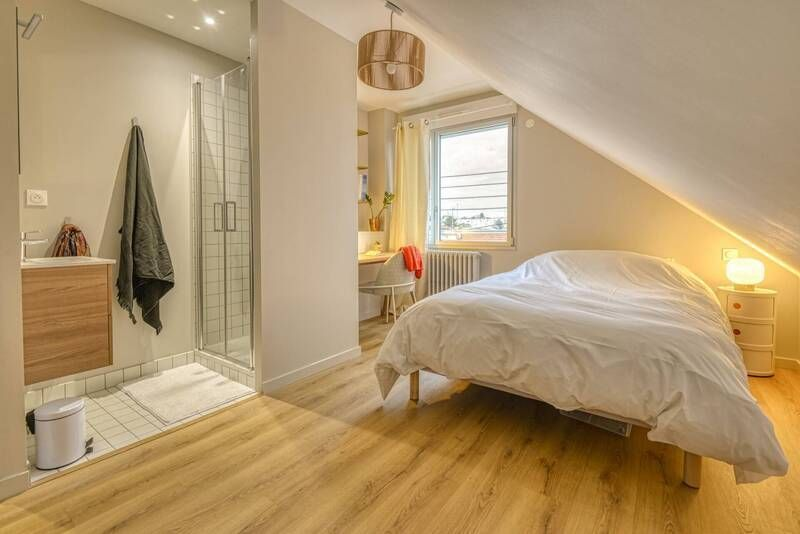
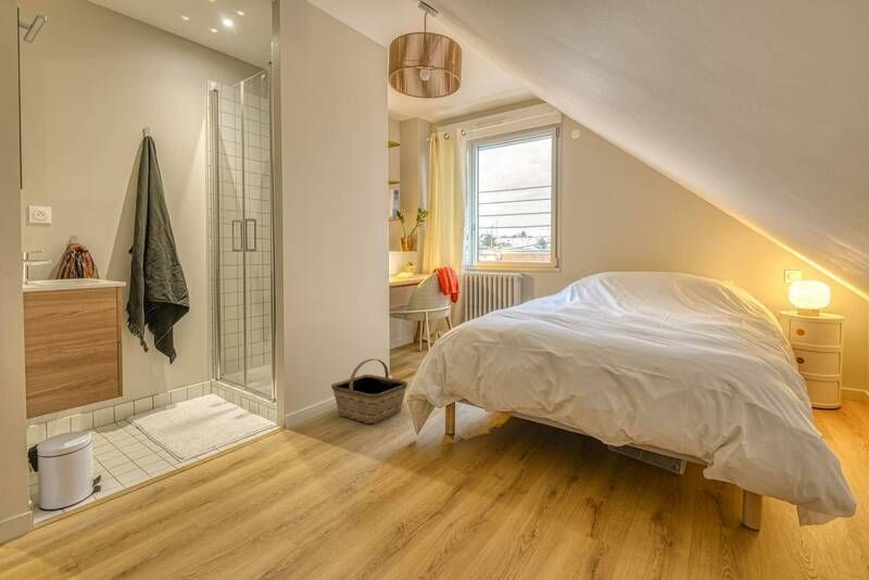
+ basket [330,357,408,425]
